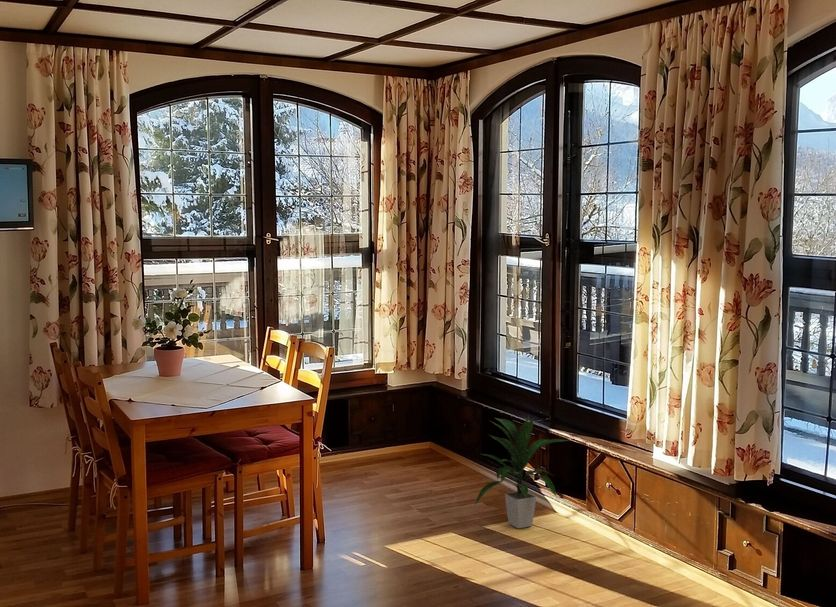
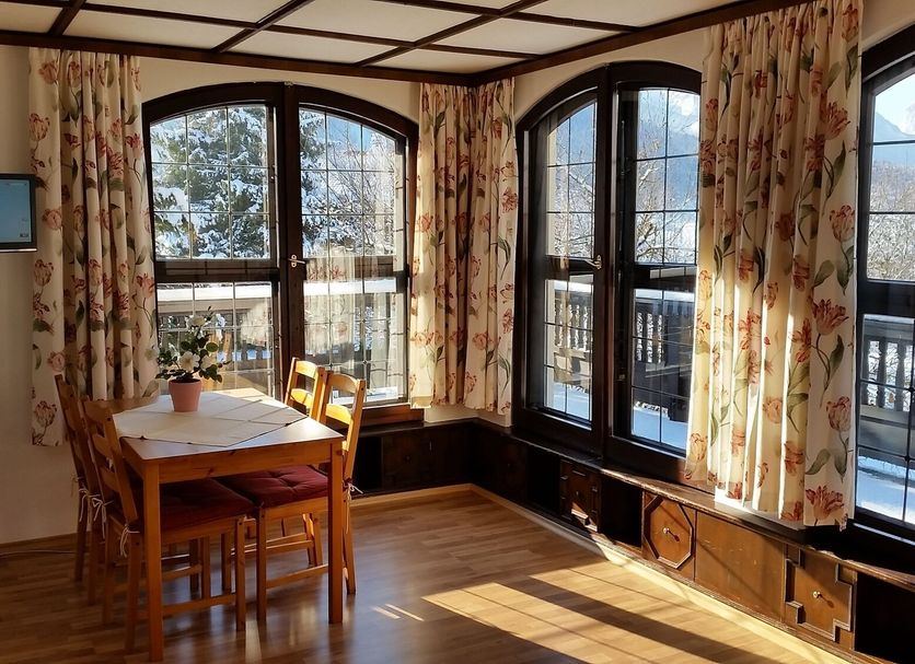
- indoor plant [474,414,570,529]
